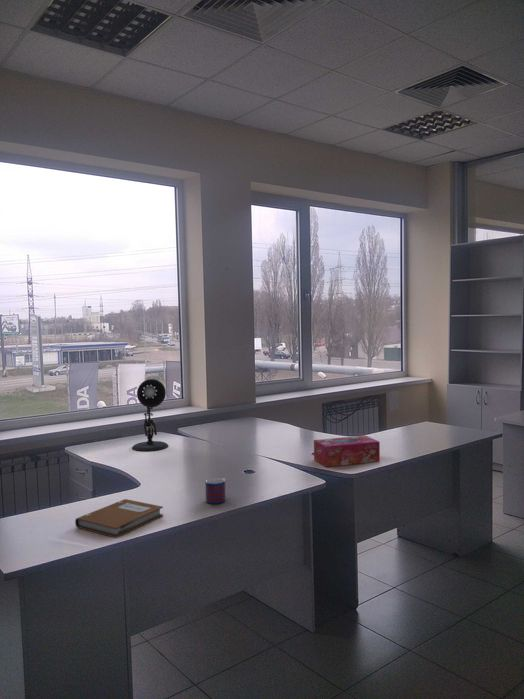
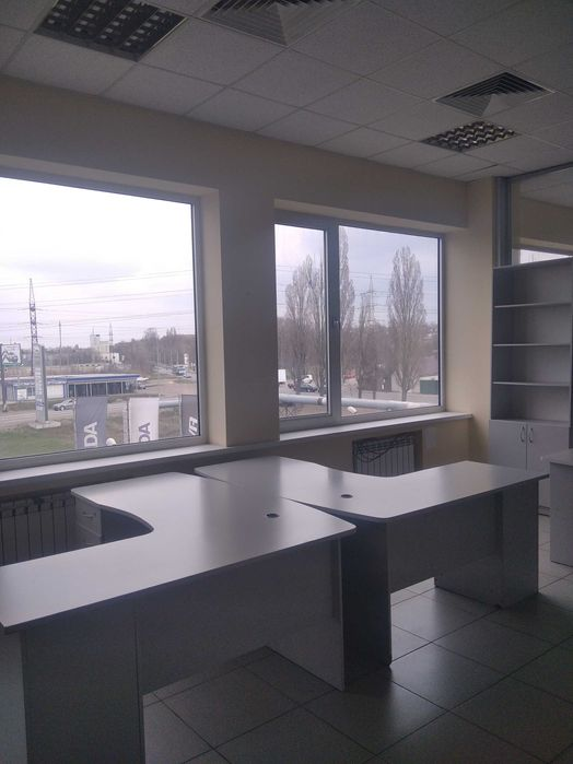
- tissue box [313,435,381,468]
- desk lamp [131,378,169,452]
- notebook [74,498,164,539]
- mug [204,477,228,505]
